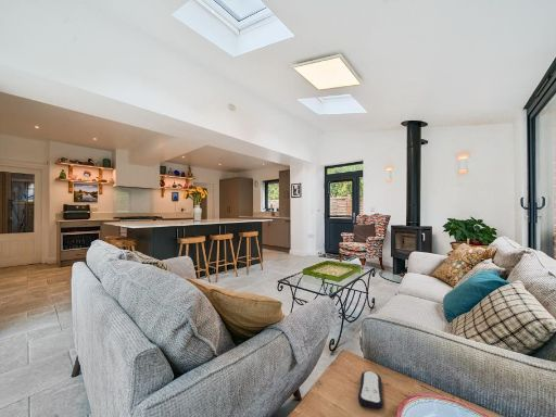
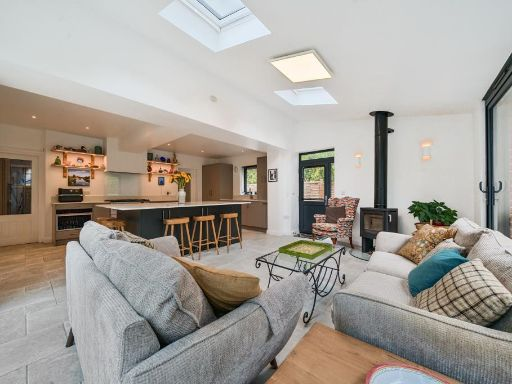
- remote control [357,370,384,410]
